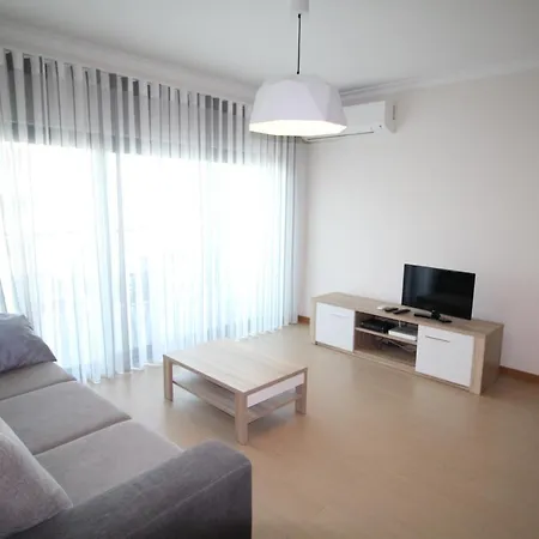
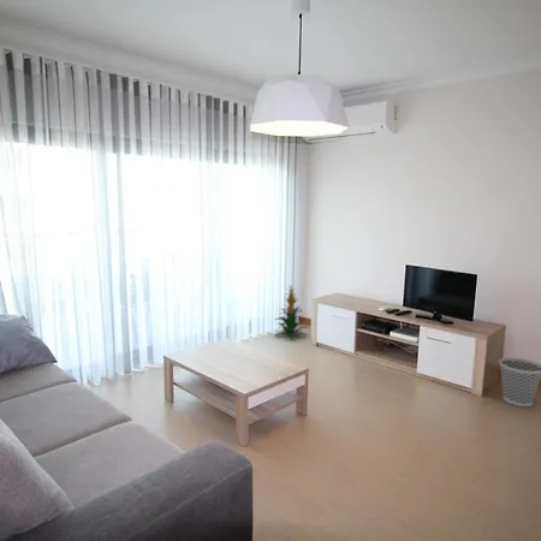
+ wastebasket [498,357,541,408]
+ indoor plant [273,284,308,340]
